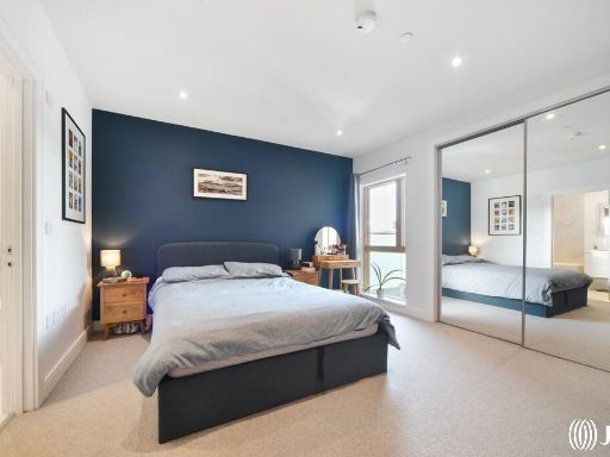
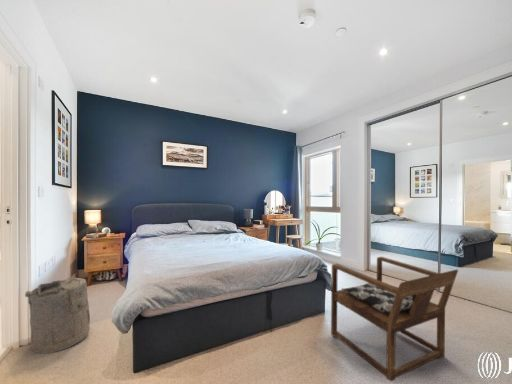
+ laundry hamper [24,275,91,355]
+ armchair [330,256,459,382]
